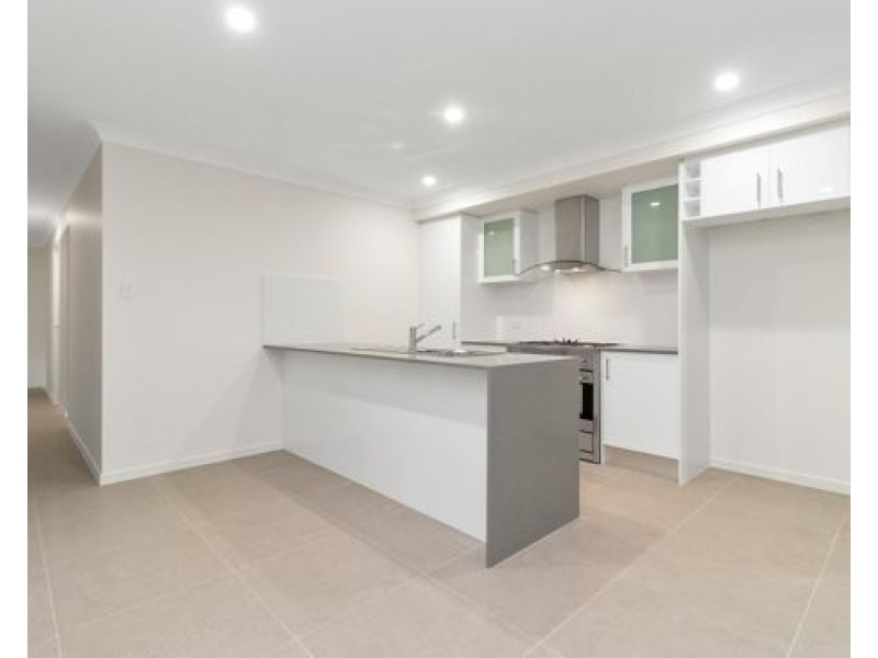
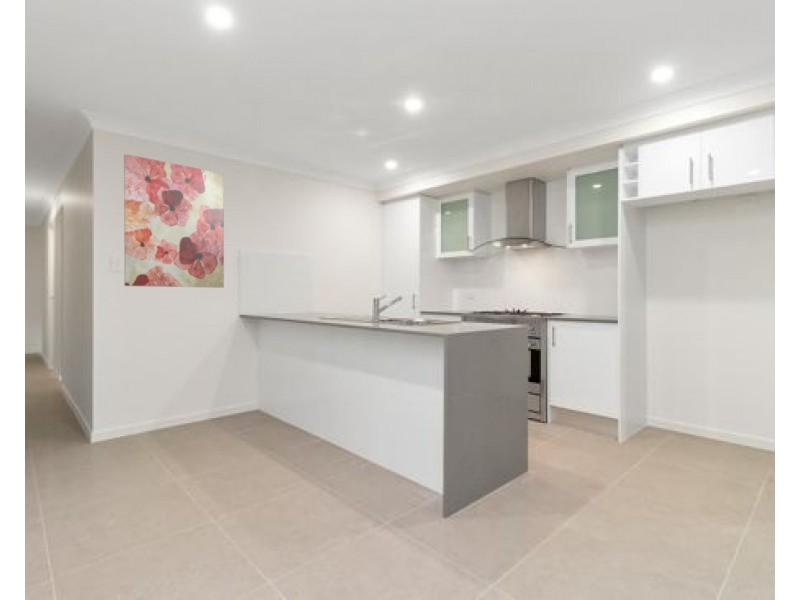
+ wall art [123,153,225,289]
